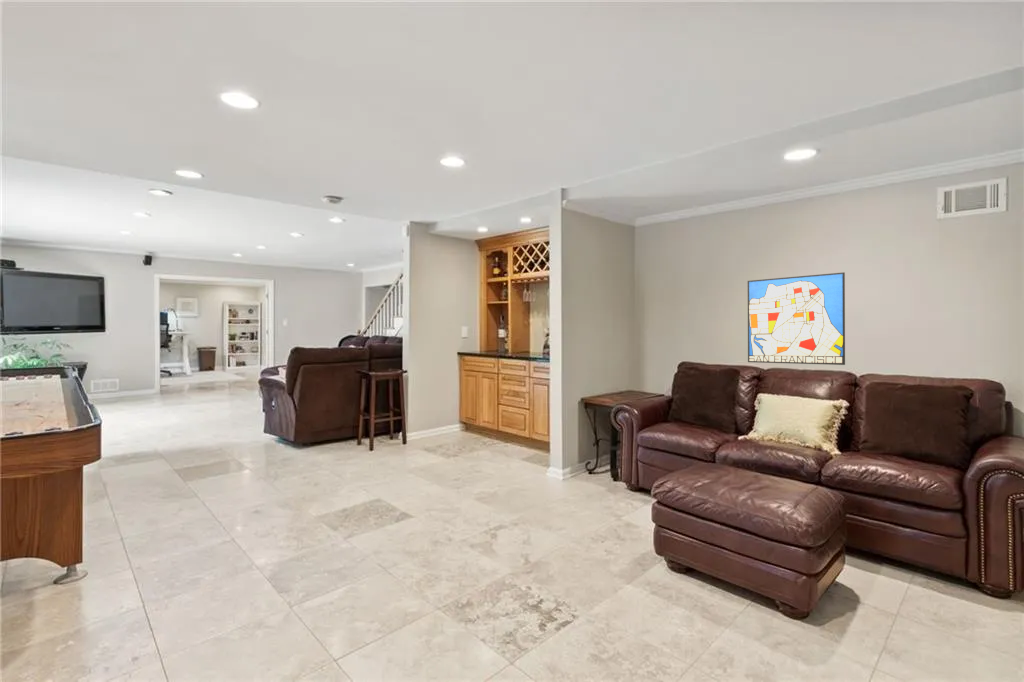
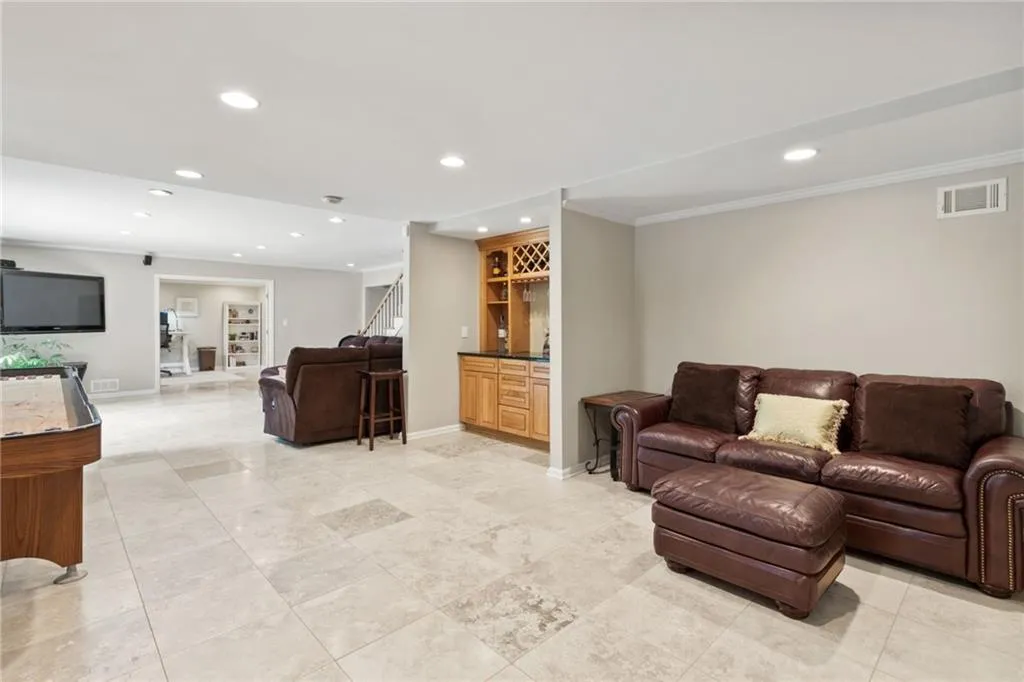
- wall art [747,271,846,366]
